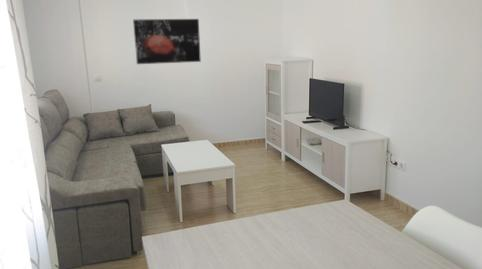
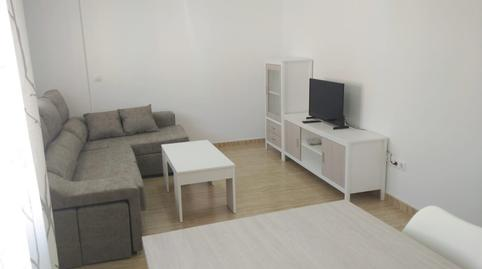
- wall art [132,18,202,65]
